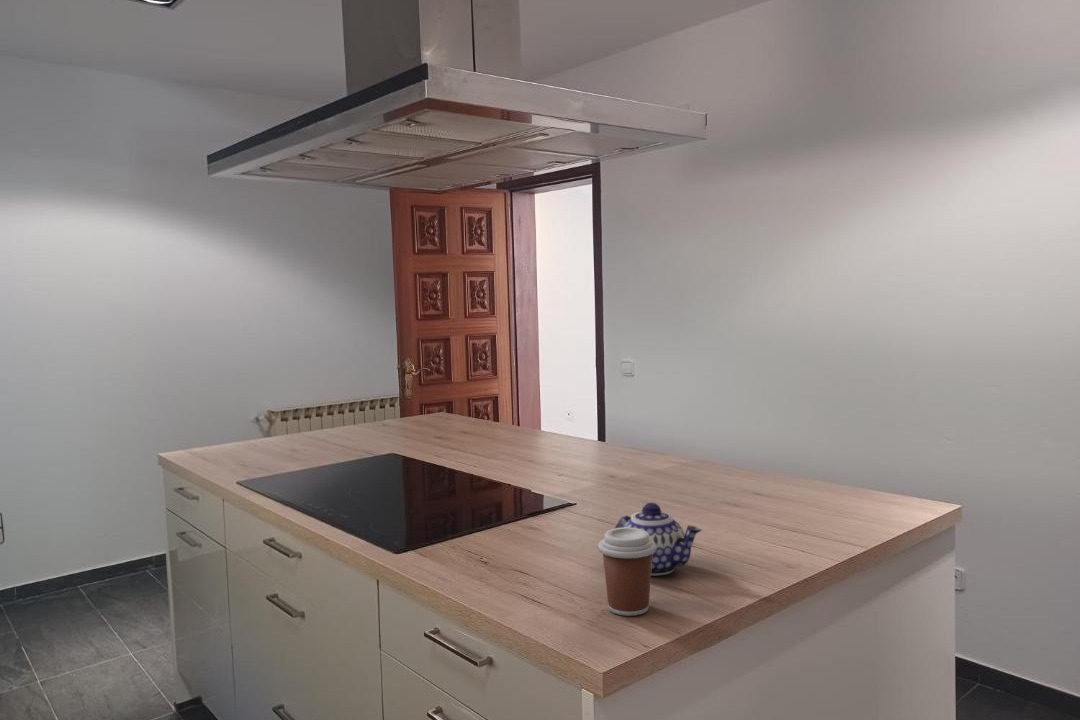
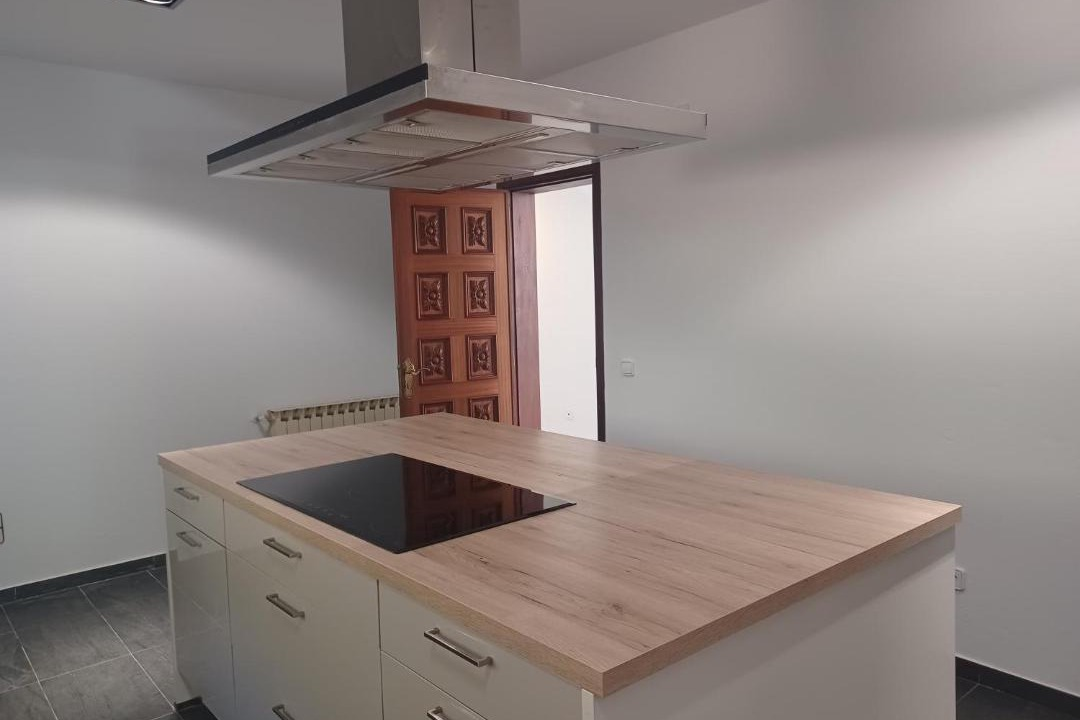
- coffee cup [597,527,656,617]
- teapot [613,502,703,577]
